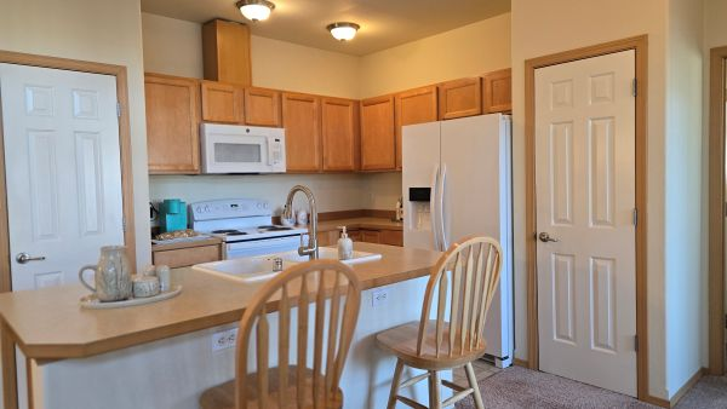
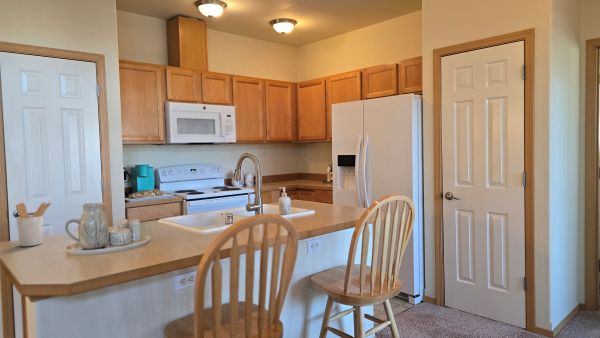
+ utensil holder [15,201,52,247]
